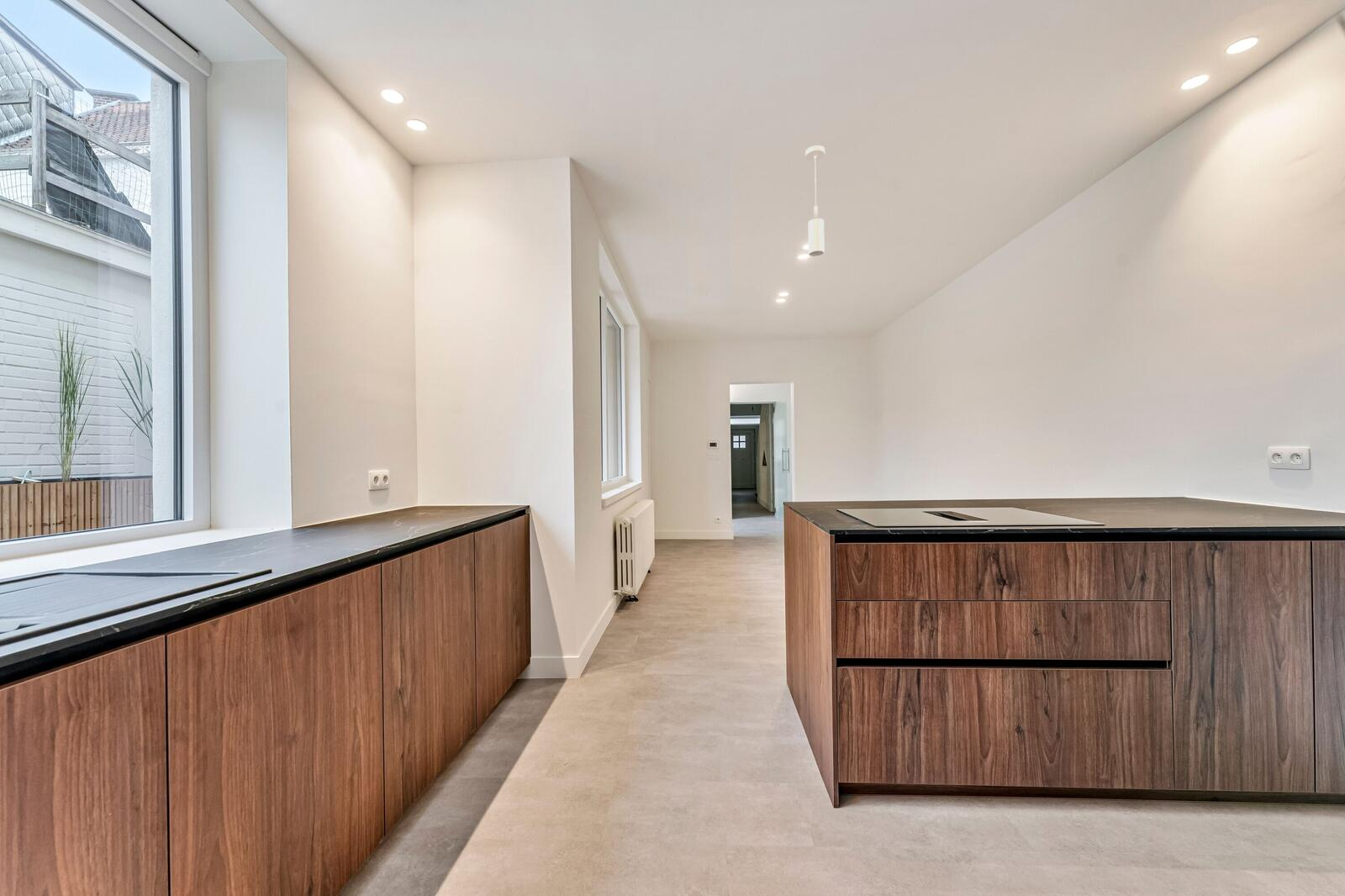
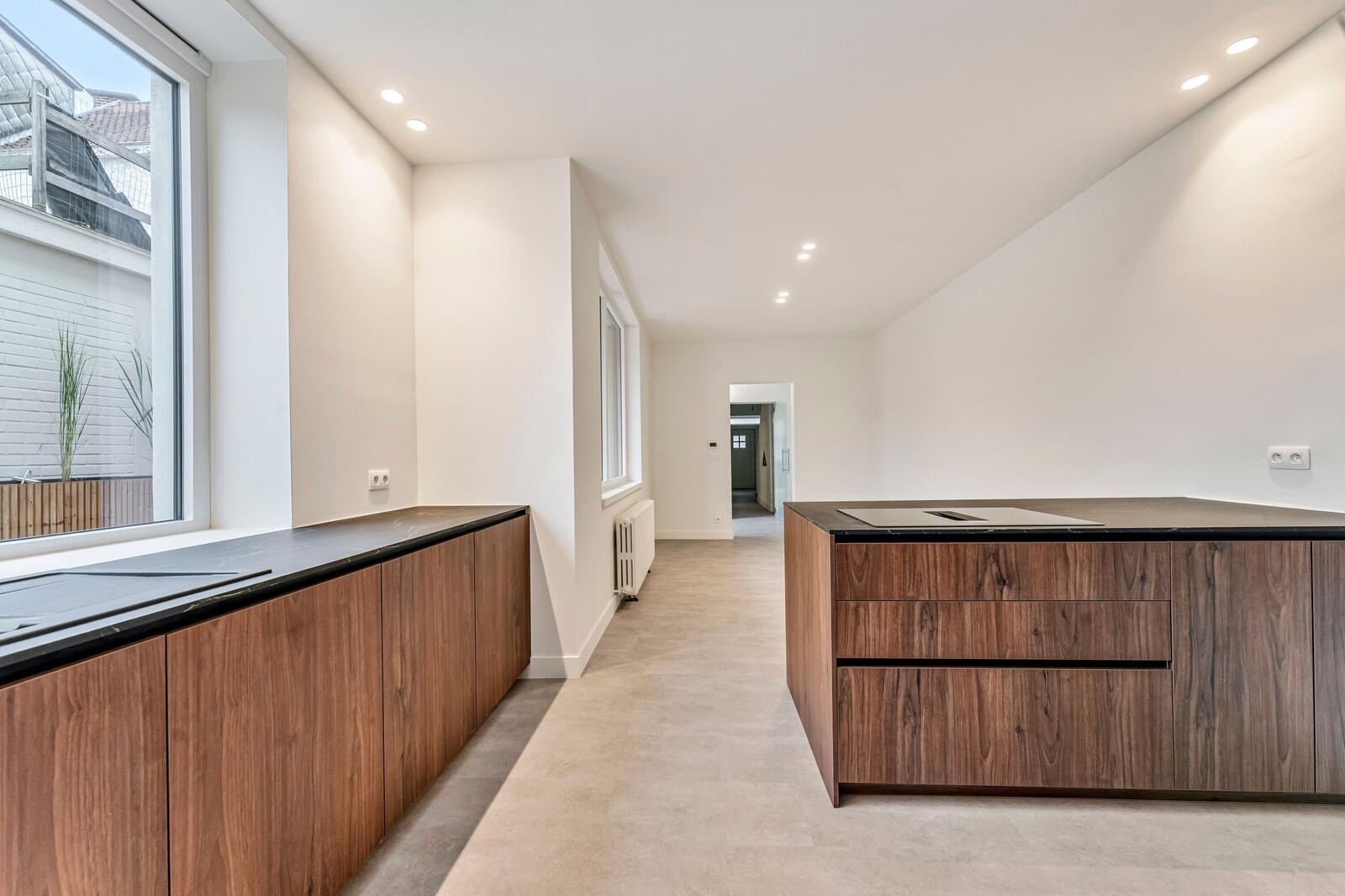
- pendant light [804,145,825,257]
